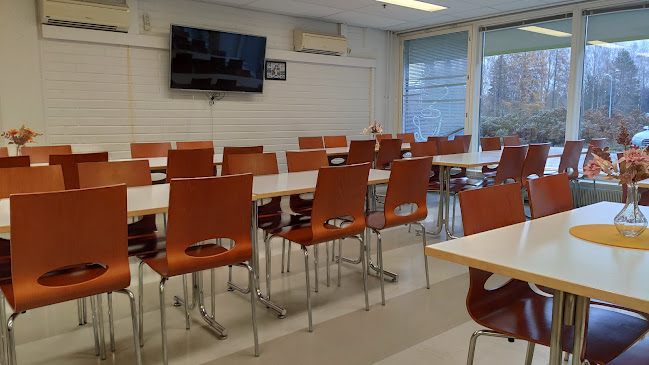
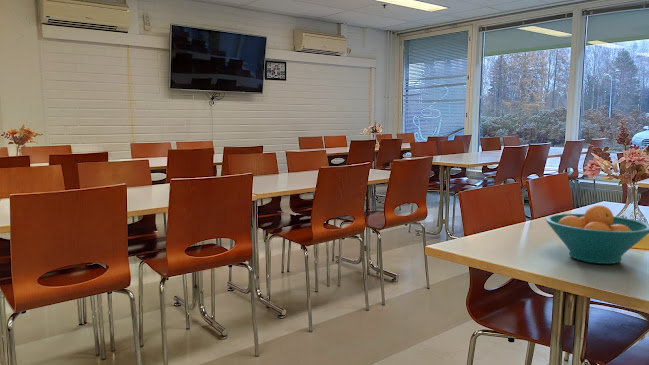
+ fruit bowl [544,204,649,265]
